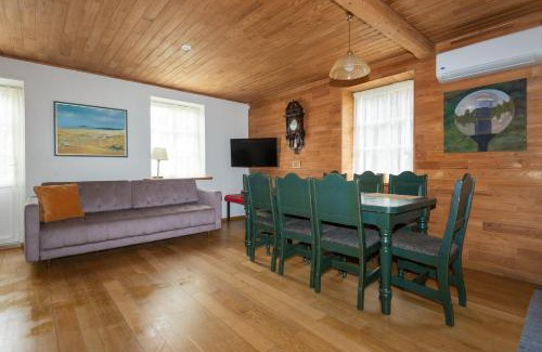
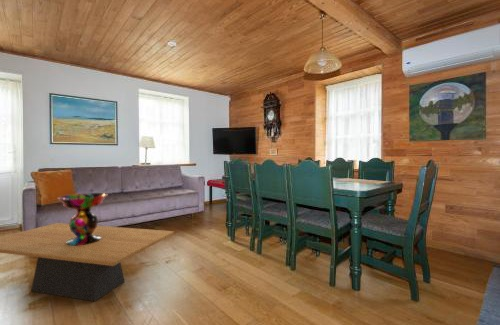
+ decorative bowl [56,192,109,246]
+ coffee table [0,222,175,302]
